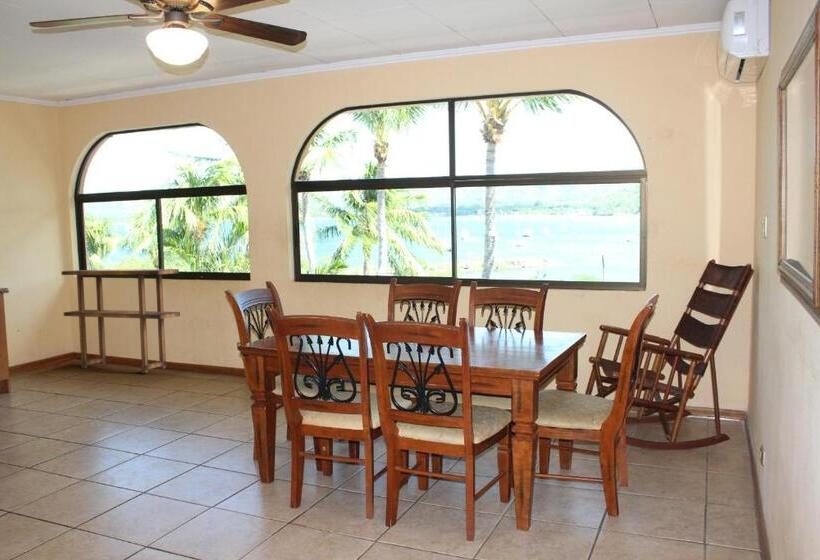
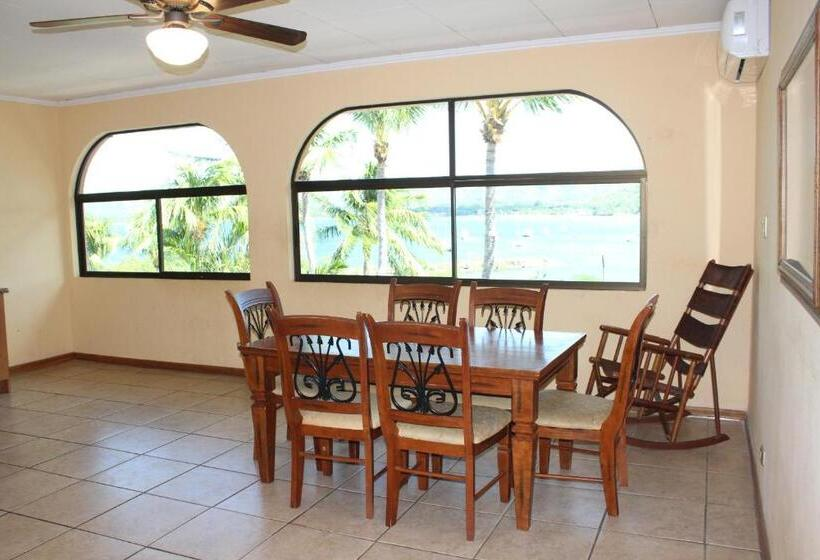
- console table [60,268,181,374]
